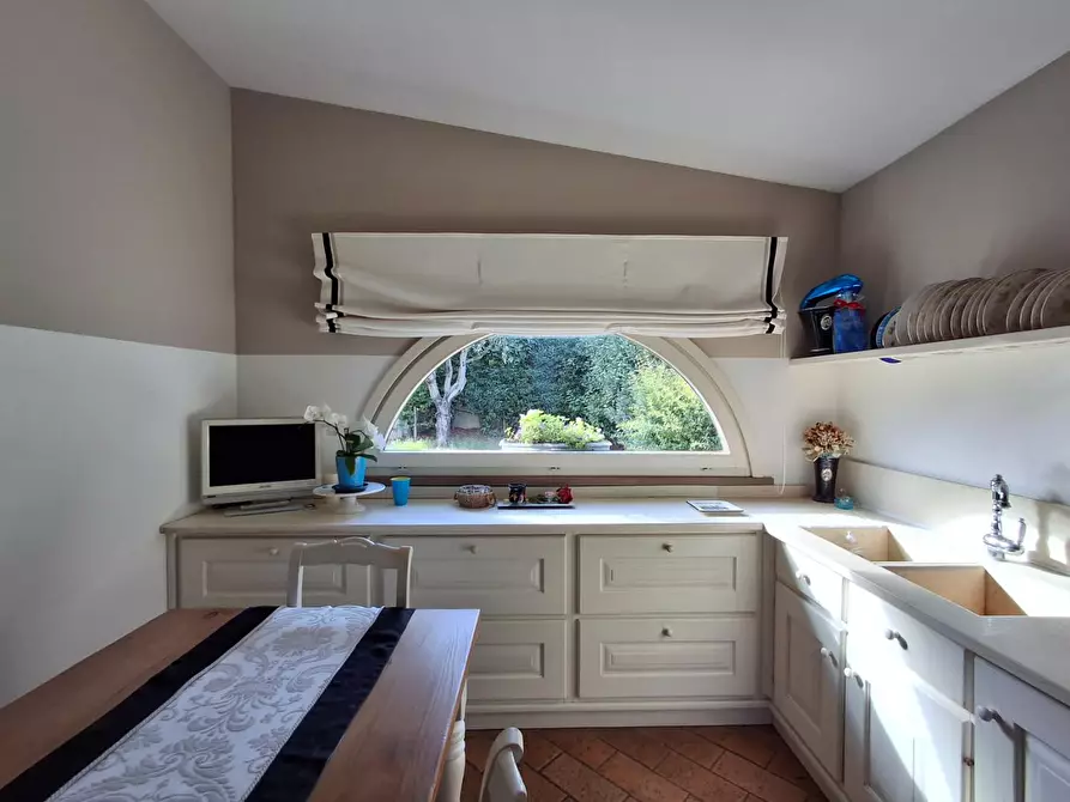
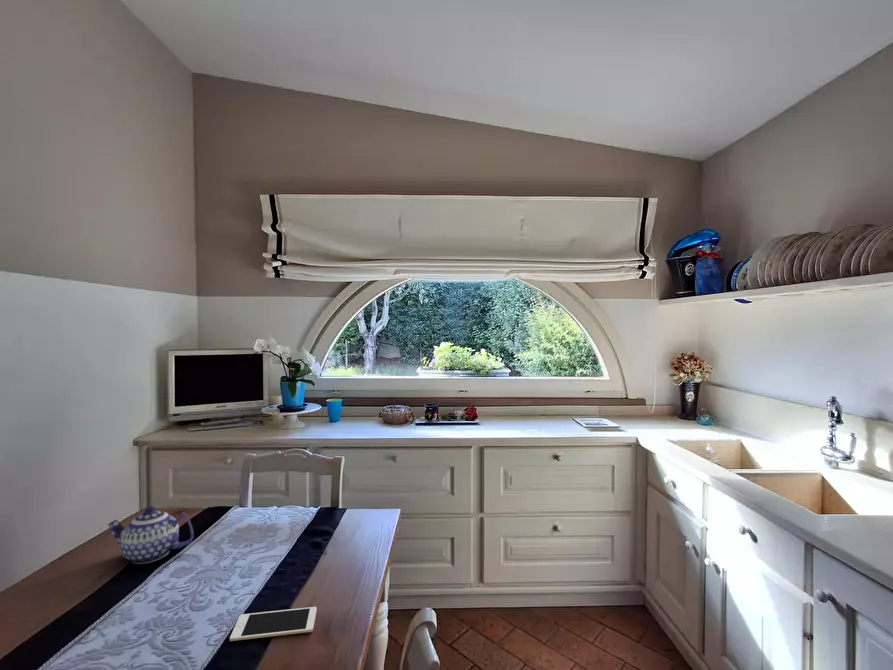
+ teapot [107,505,195,565]
+ cell phone [229,606,318,642]
